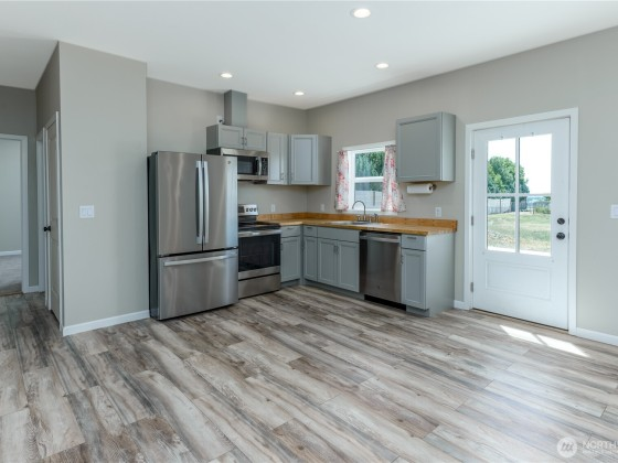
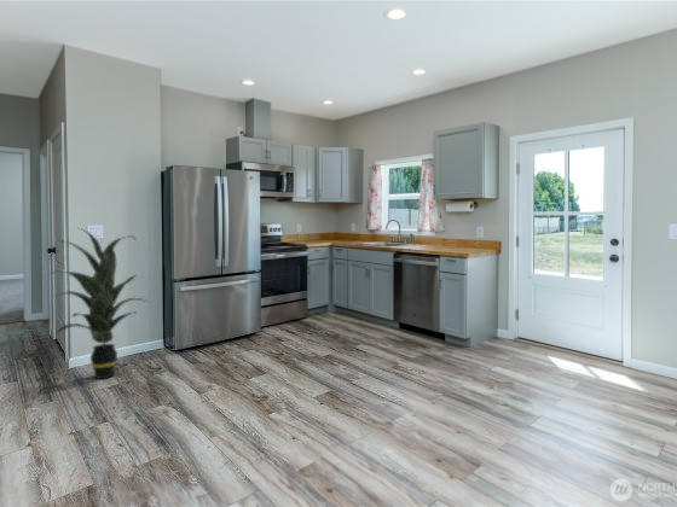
+ indoor plant [48,227,150,380]
